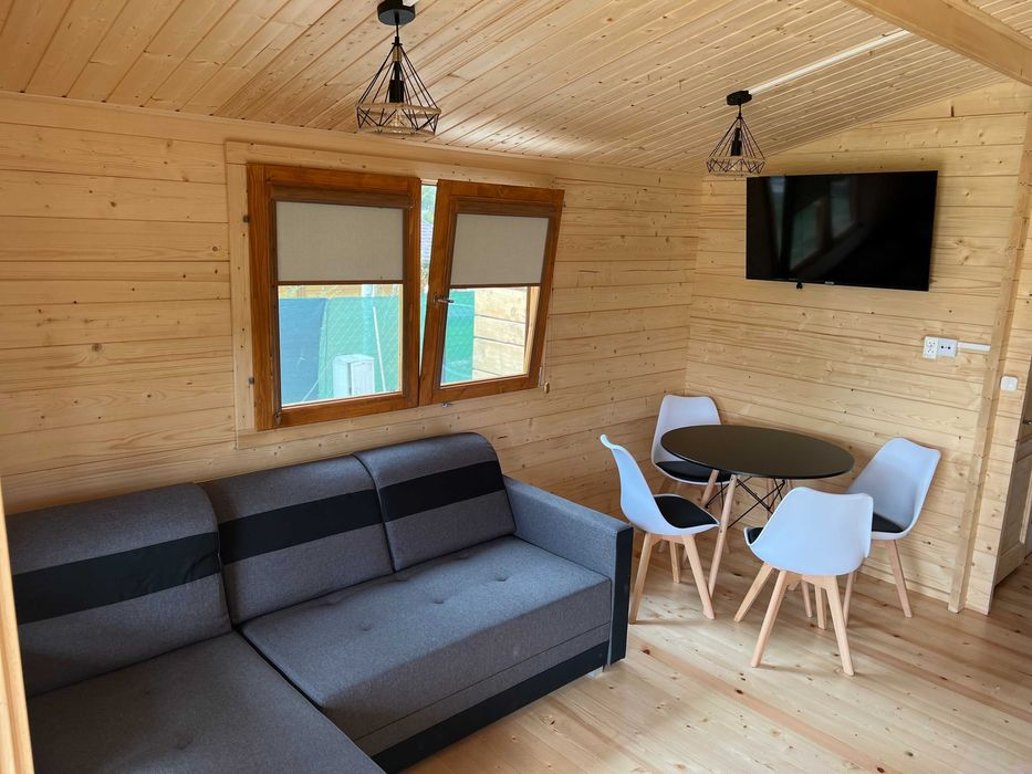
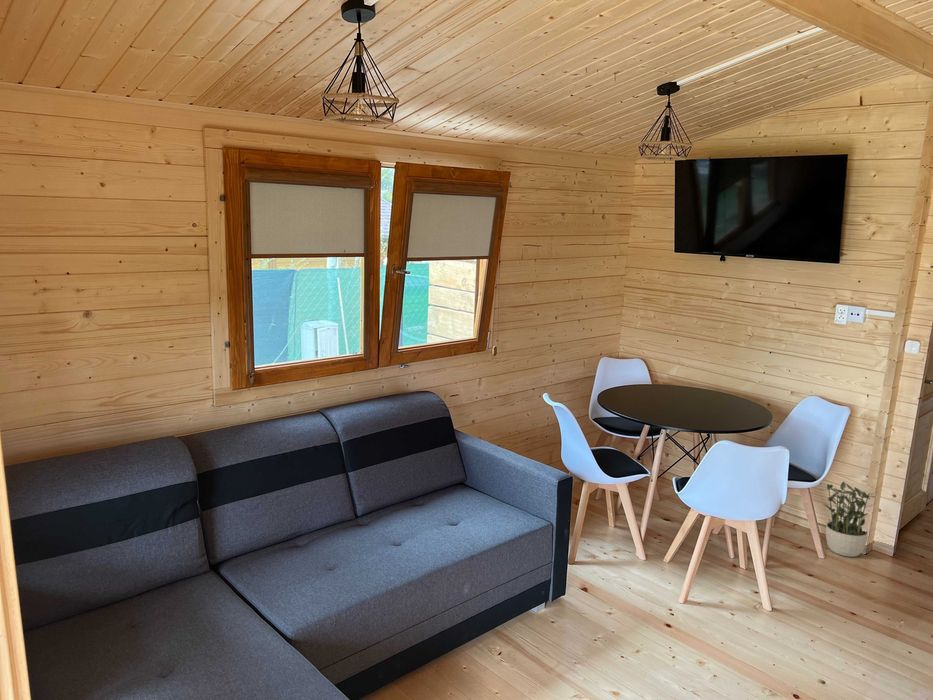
+ potted plant [818,481,878,558]
